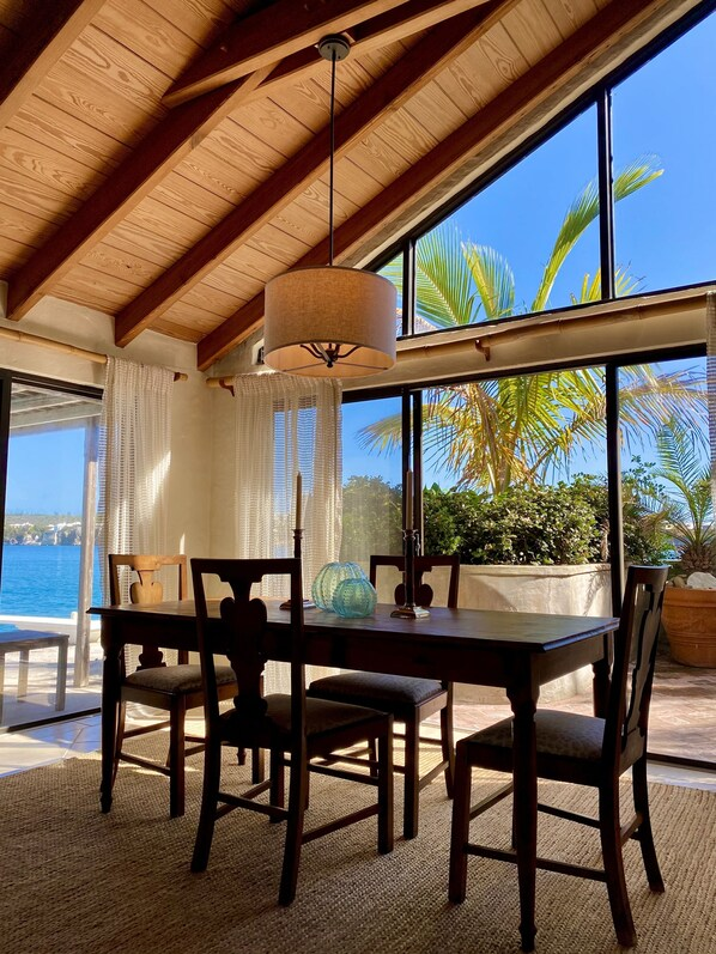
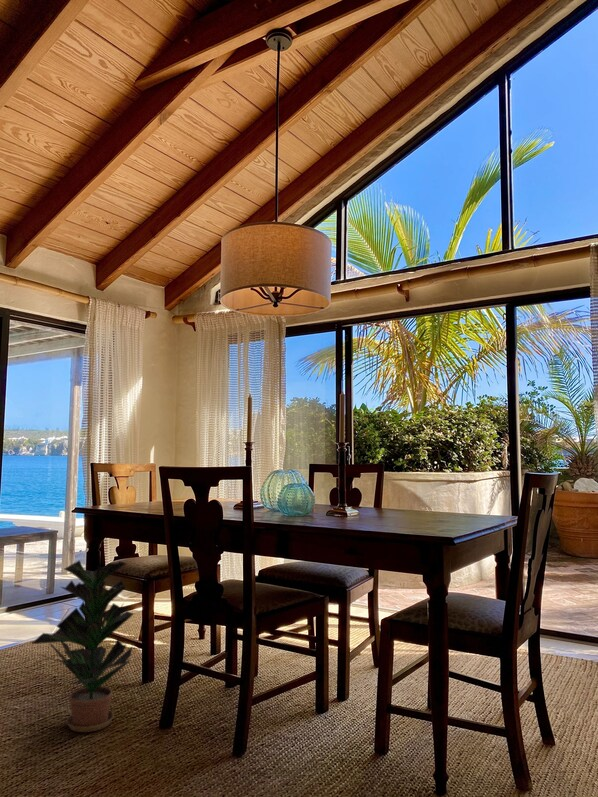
+ potted plant [30,559,135,733]
